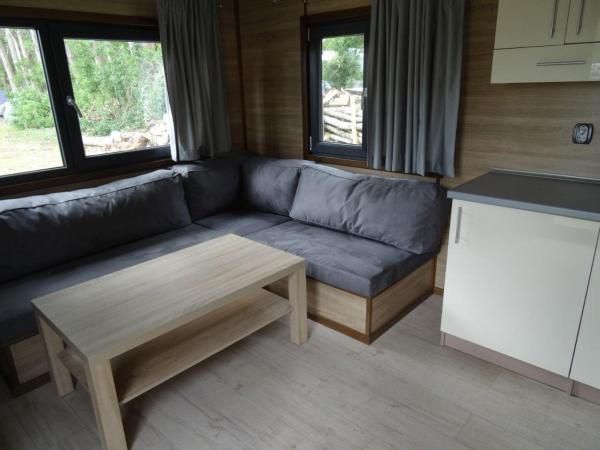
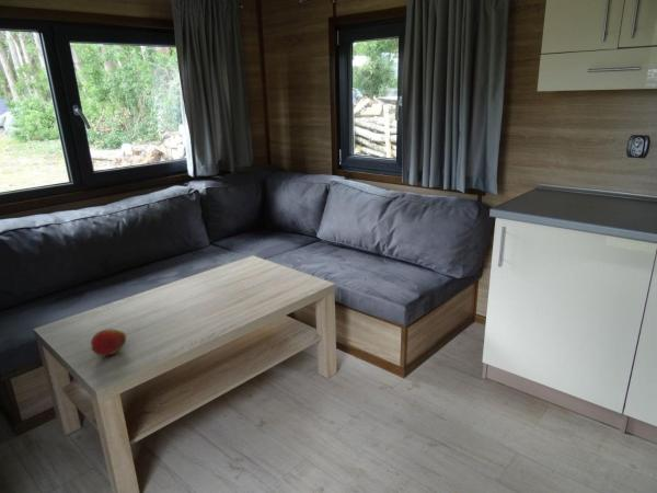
+ fruit [90,328,127,357]
